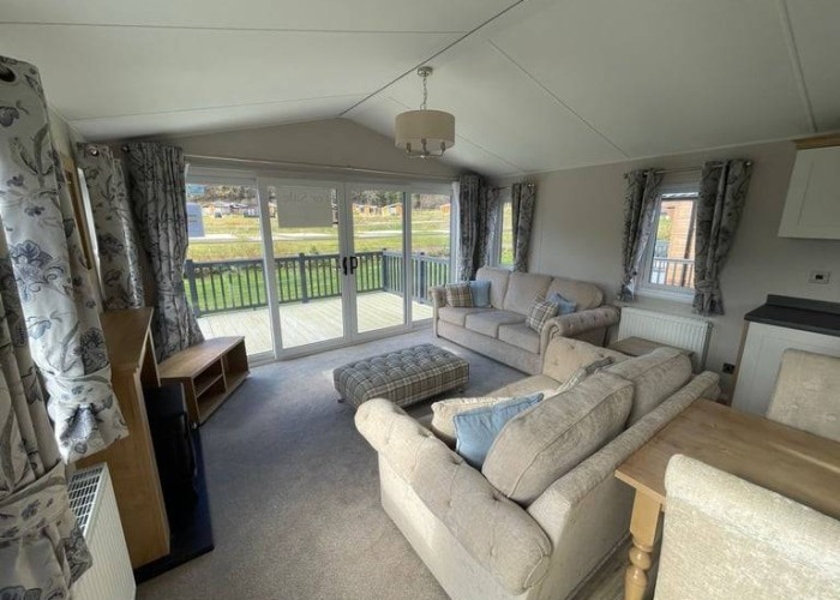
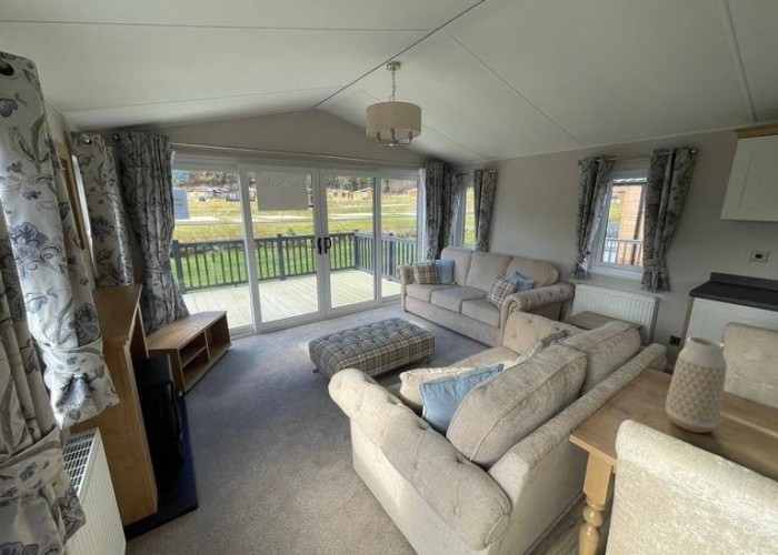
+ vase [665,336,728,434]
